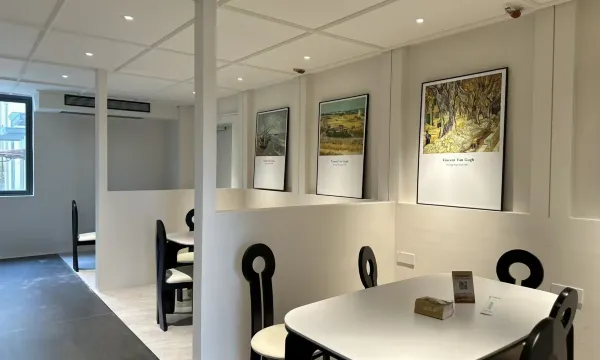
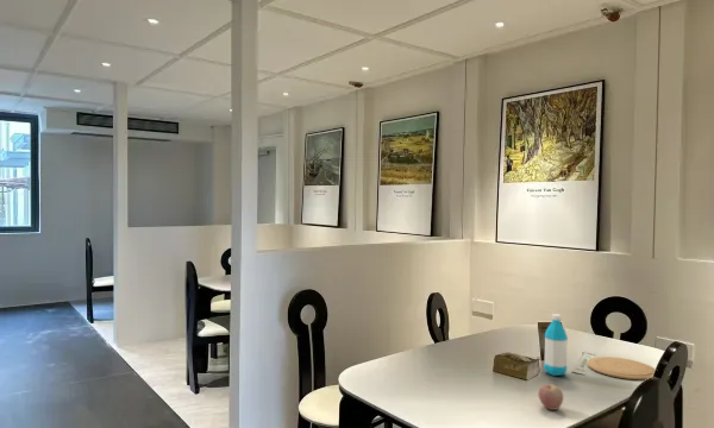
+ apple [537,383,564,411]
+ water bottle [543,313,569,377]
+ plate [587,355,657,380]
